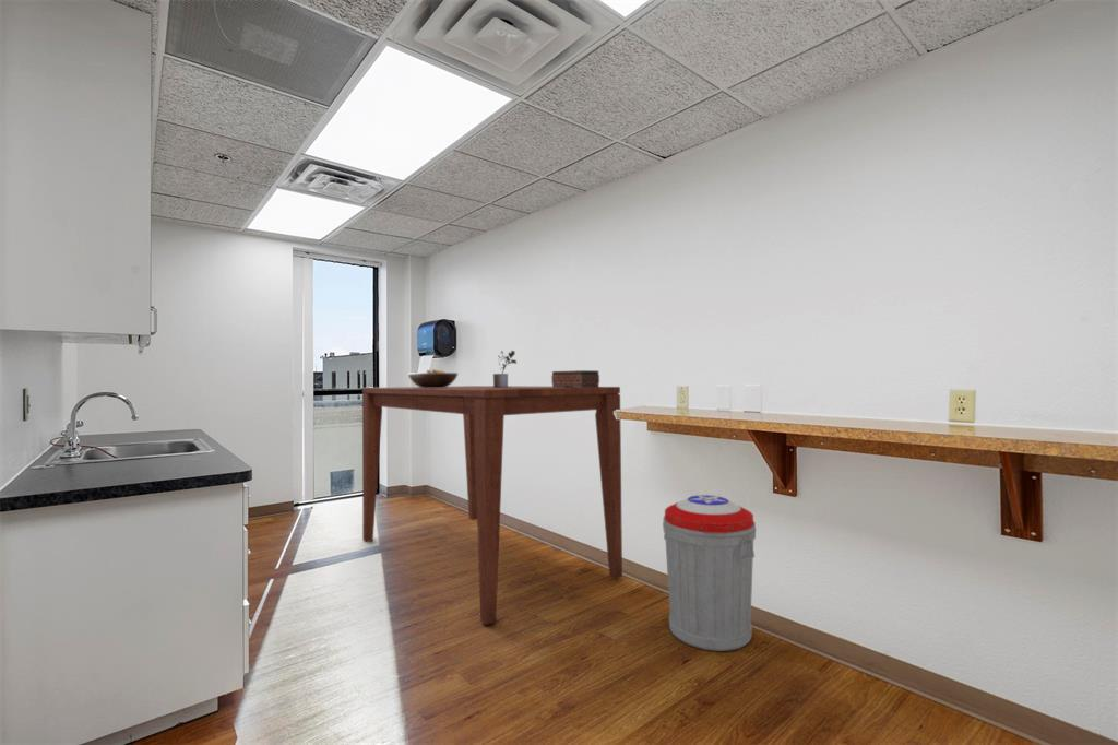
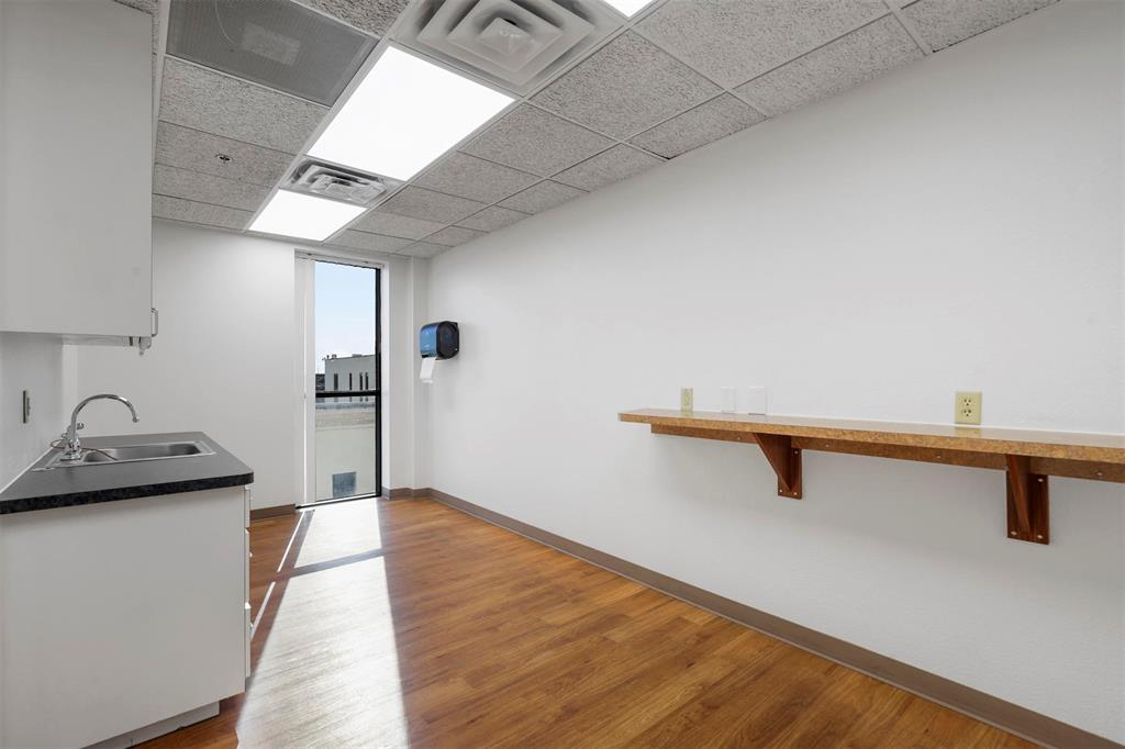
- tissue box [550,369,600,388]
- trash can [662,494,757,652]
- dining table [361,385,623,626]
- fruit bowl [406,368,459,388]
- potted plant [492,350,518,388]
